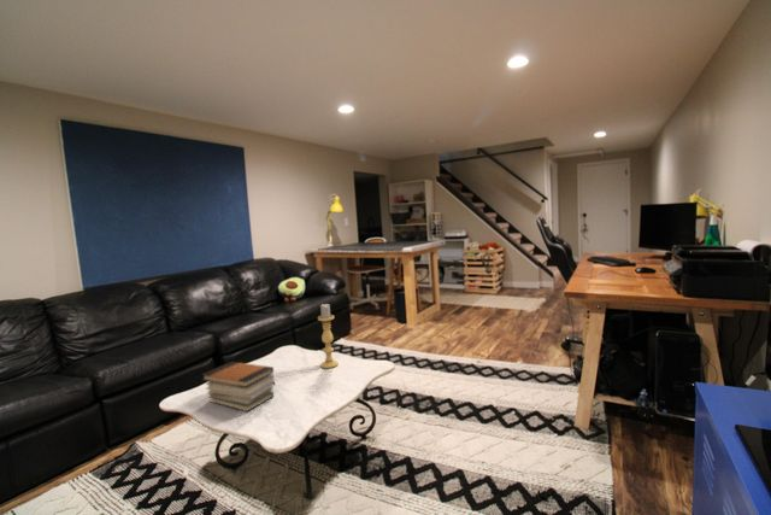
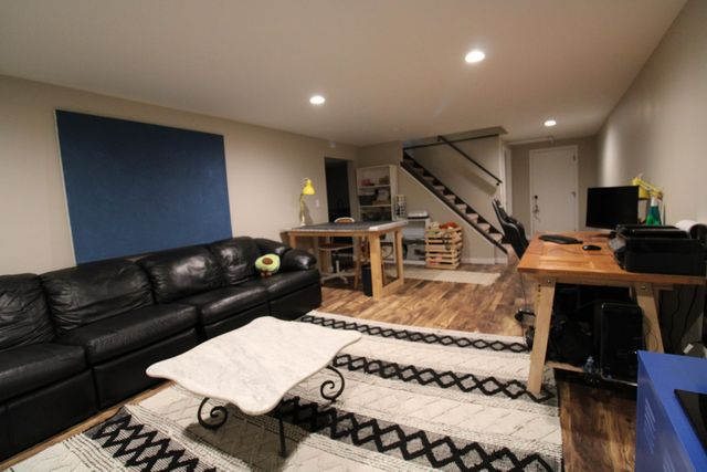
- candle holder [317,303,340,369]
- book stack [200,361,276,412]
